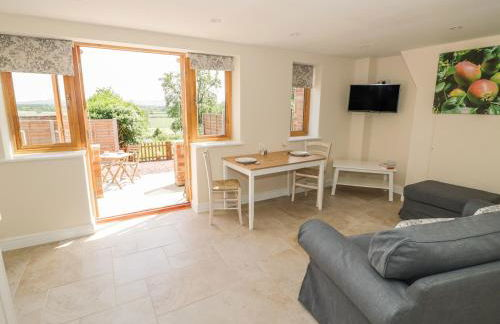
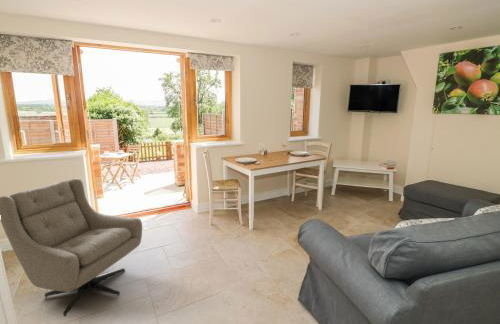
+ armchair [0,177,143,317]
